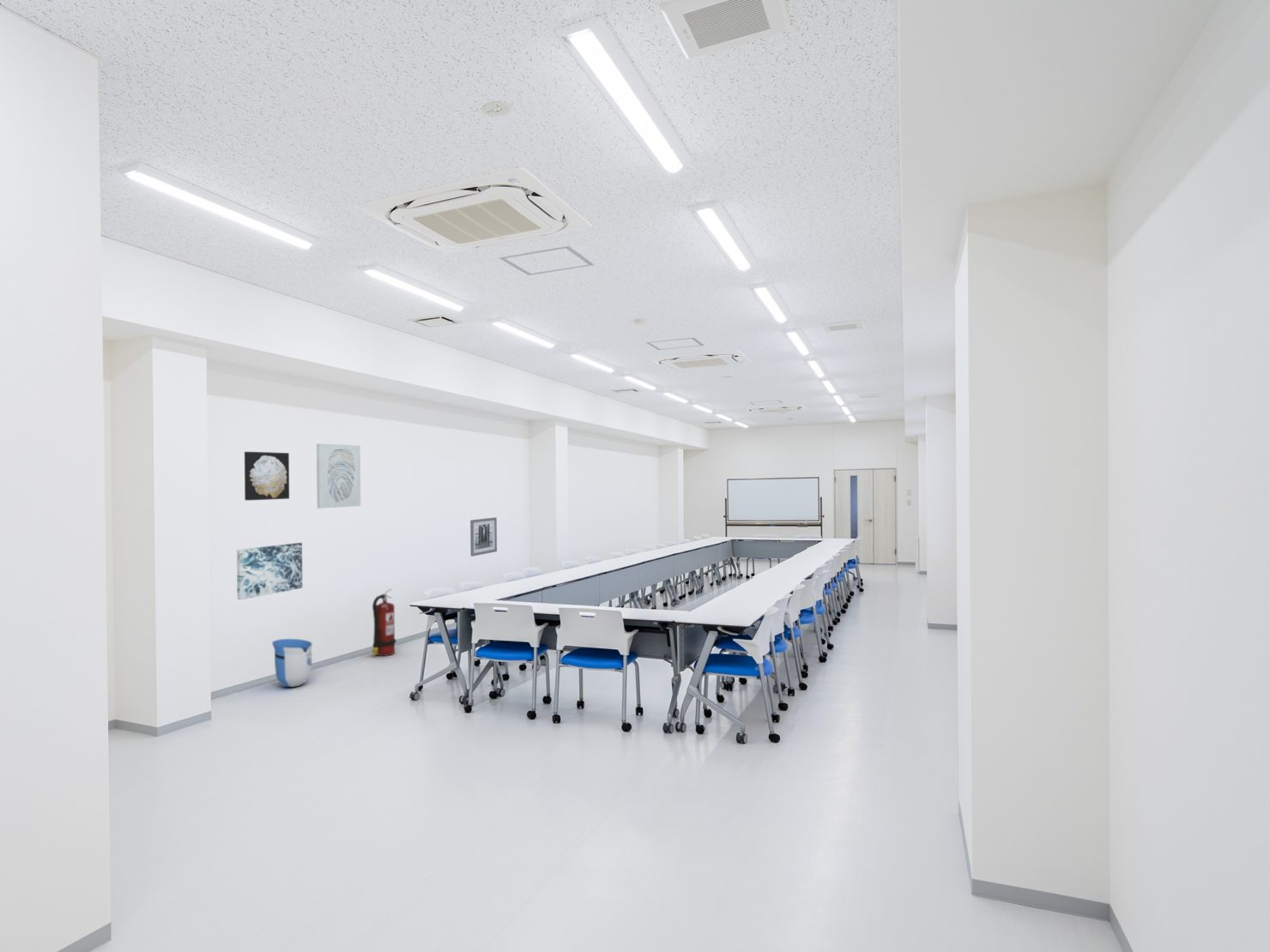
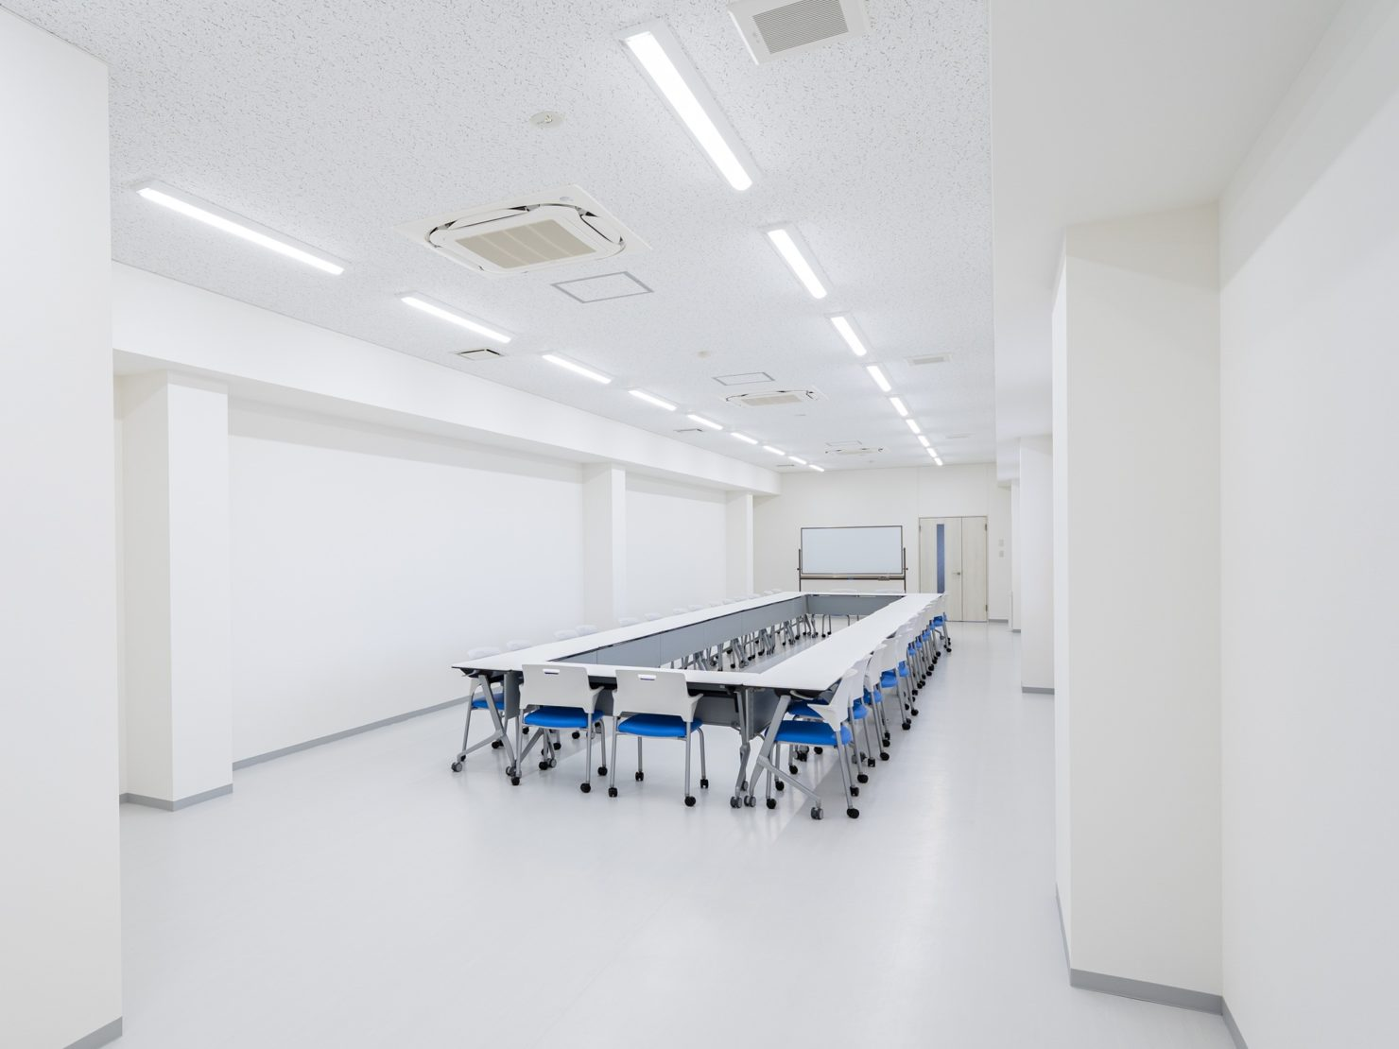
- sun visor [271,638,313,688]
- fire extinguisher [372,588,396,657]
- wall art [244,451,290,501]
- wall art [316,443,361,509]
- wall art [469,516,498,557]
- wall art [236,542,304,600]
